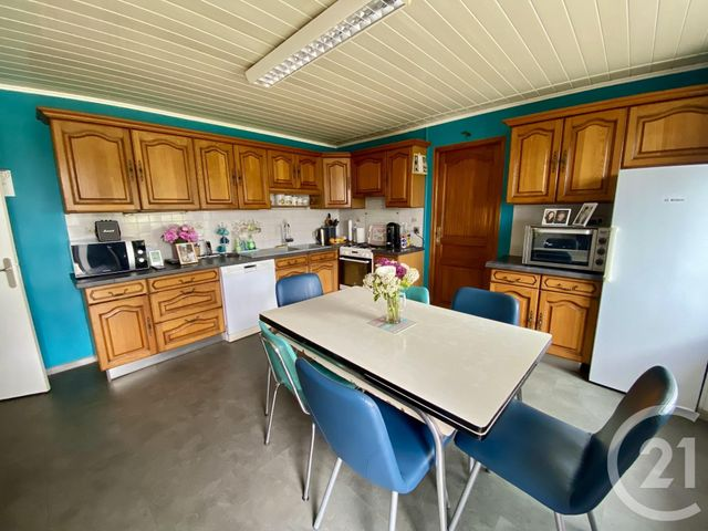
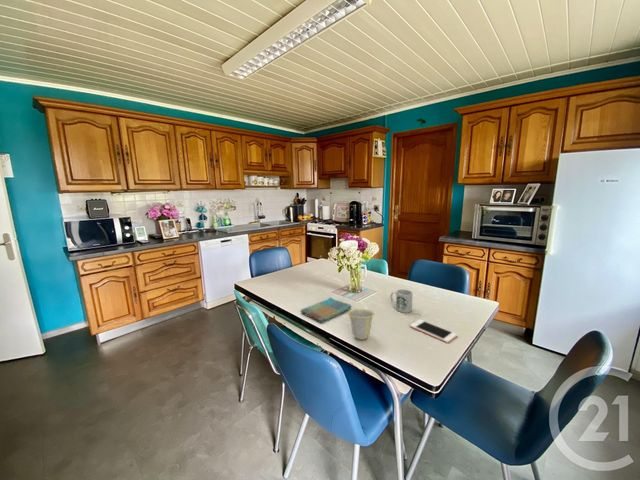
+ mug [389,288,414,314]
+ cup [346,308,375,340]
+ cell phone [409,318,458,344]
+ dish towel [300,296,352,324]
